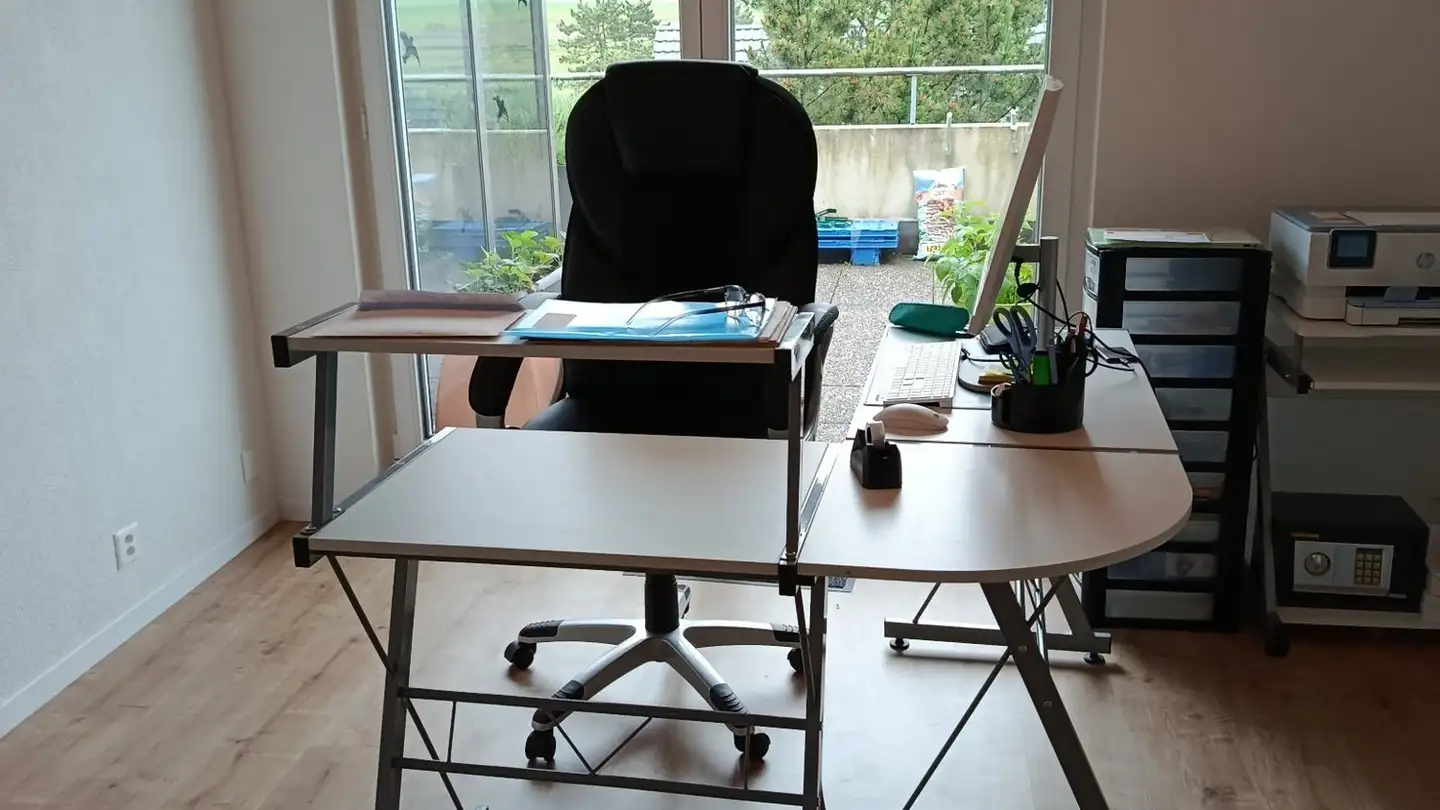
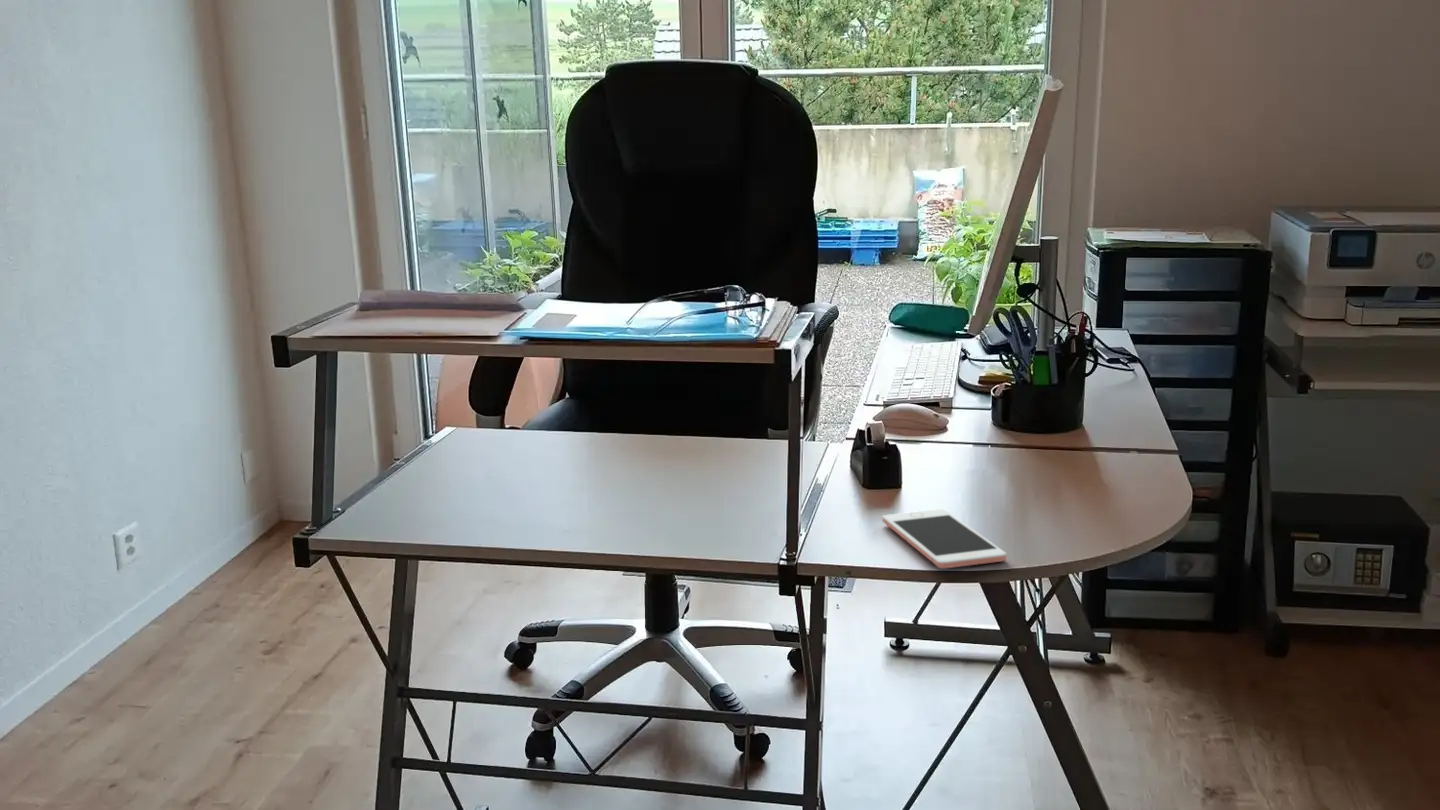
+ cell phone [881,508,1007,569]
